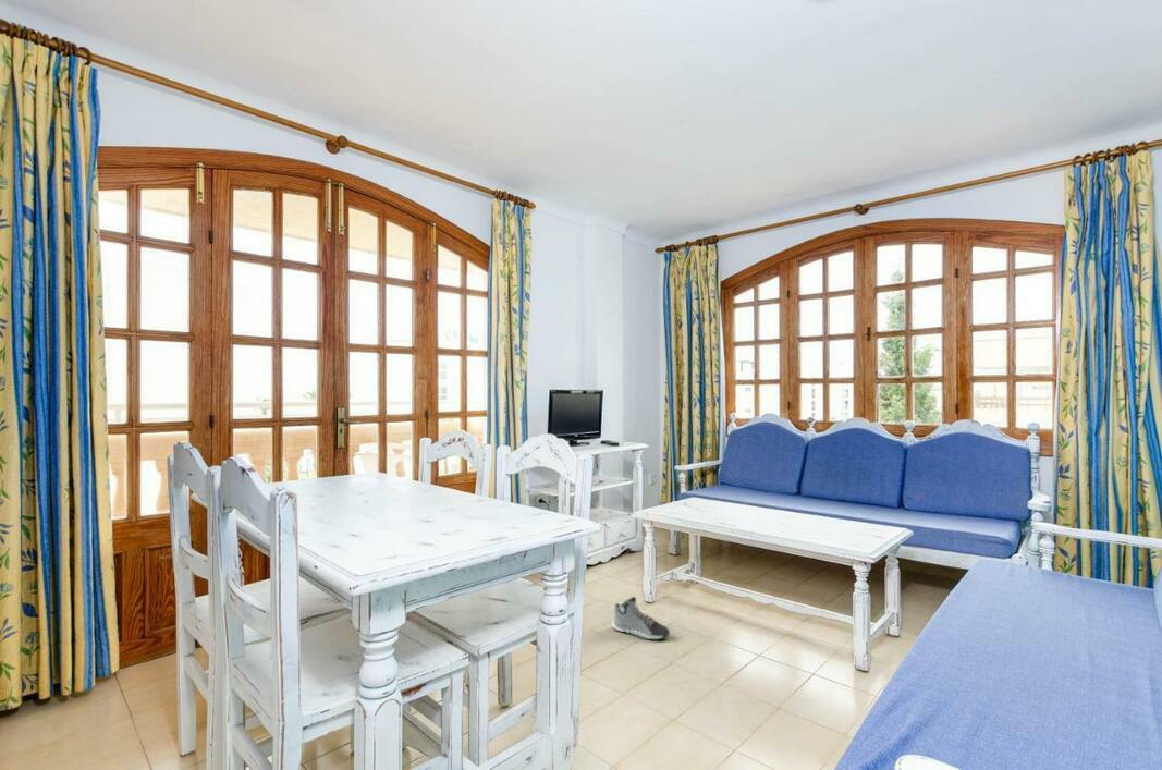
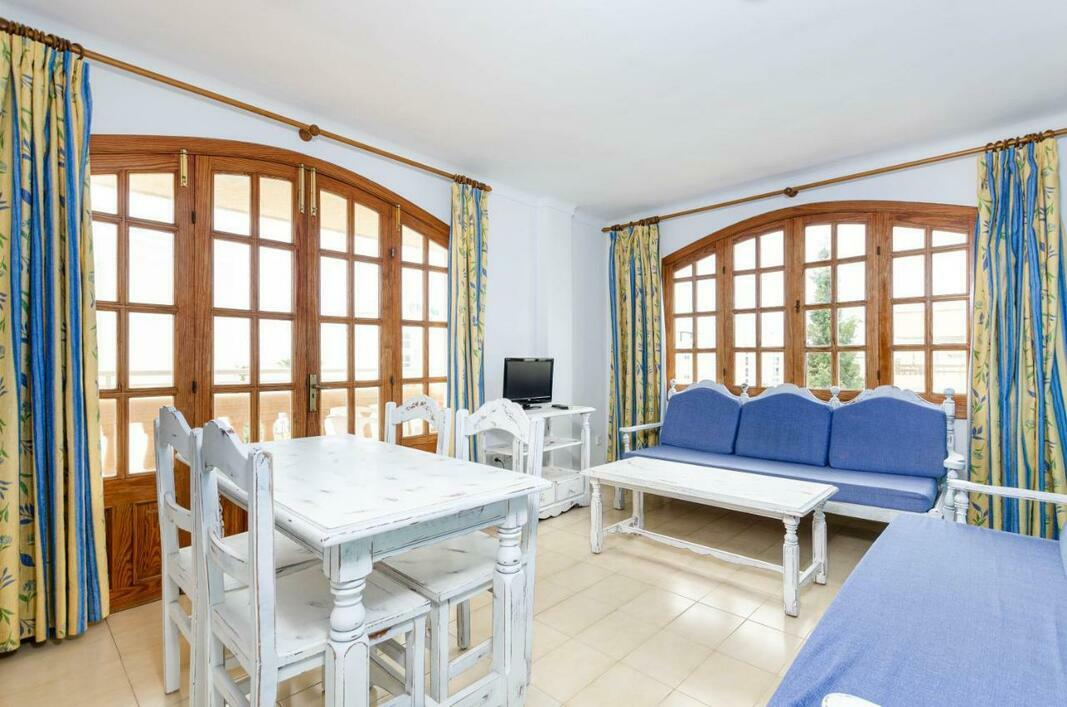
- sneaker [611,596,671,641]
